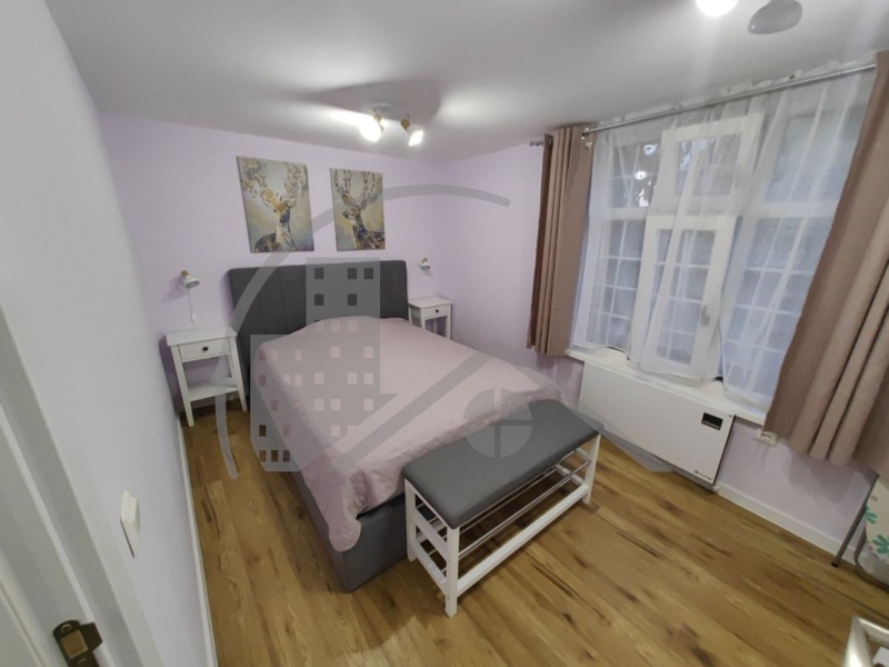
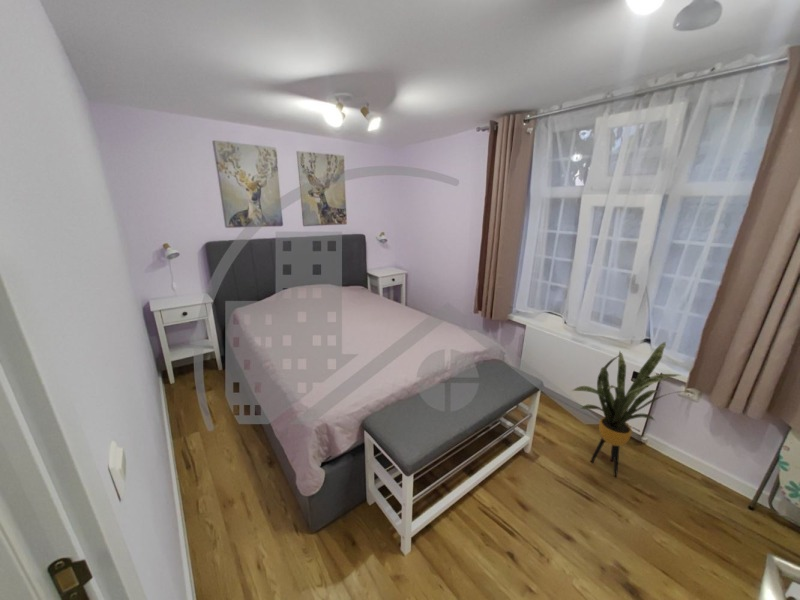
+ house plant [571,341,695,478]
